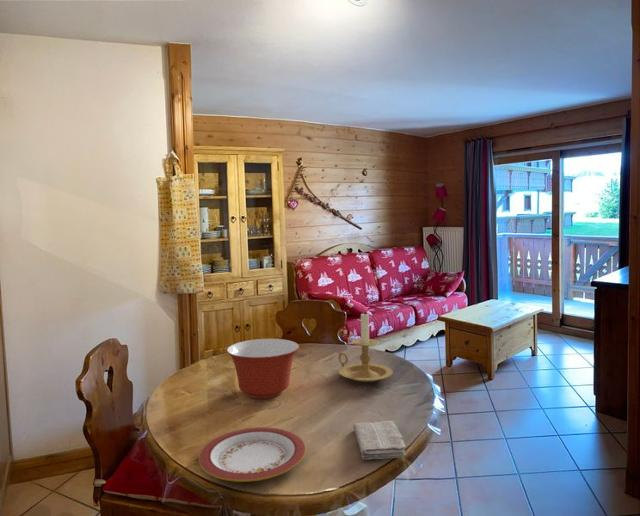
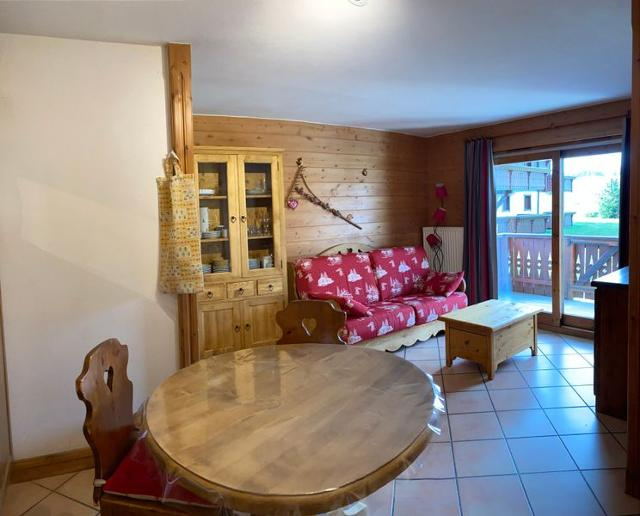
- mixing bowl [226,338,300,400]
- plate [198,426,307,483]
- washcloth [352,420,407,461]
- candle holder [337,310,394,383]
